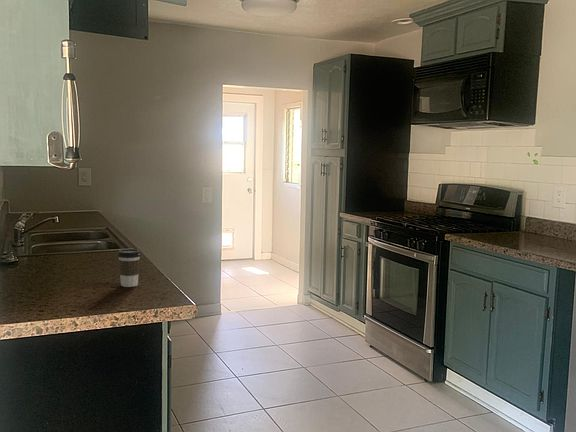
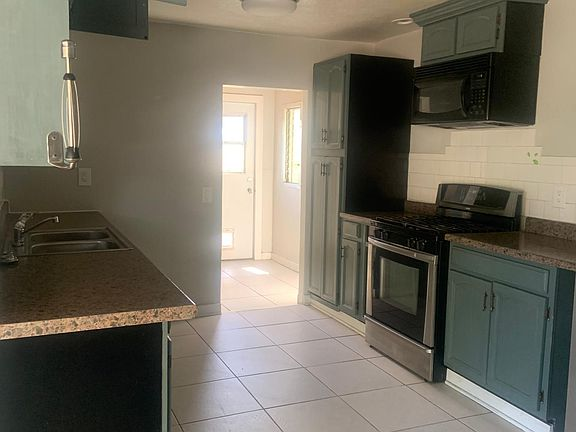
- coffee cup [117,248,141,288]
